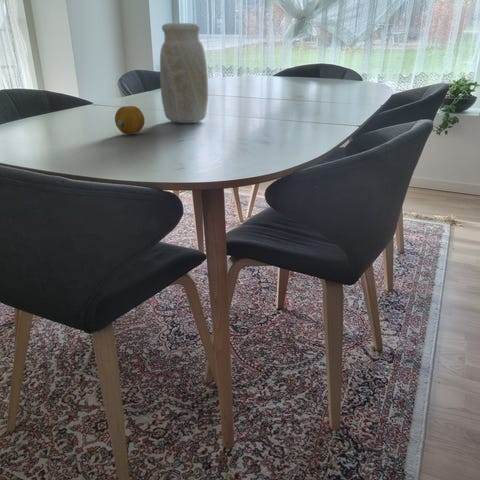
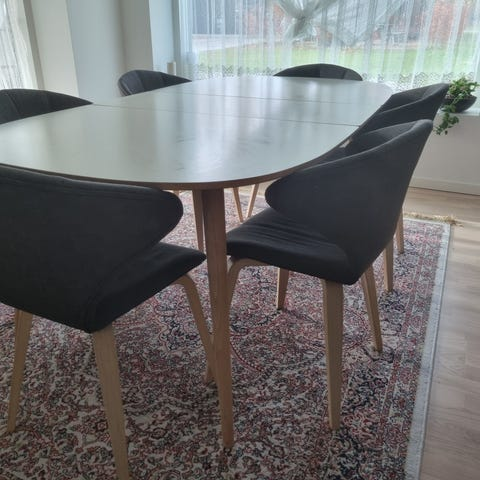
- fruit [114,105,146,135]
- vase [159,22,209,124]
